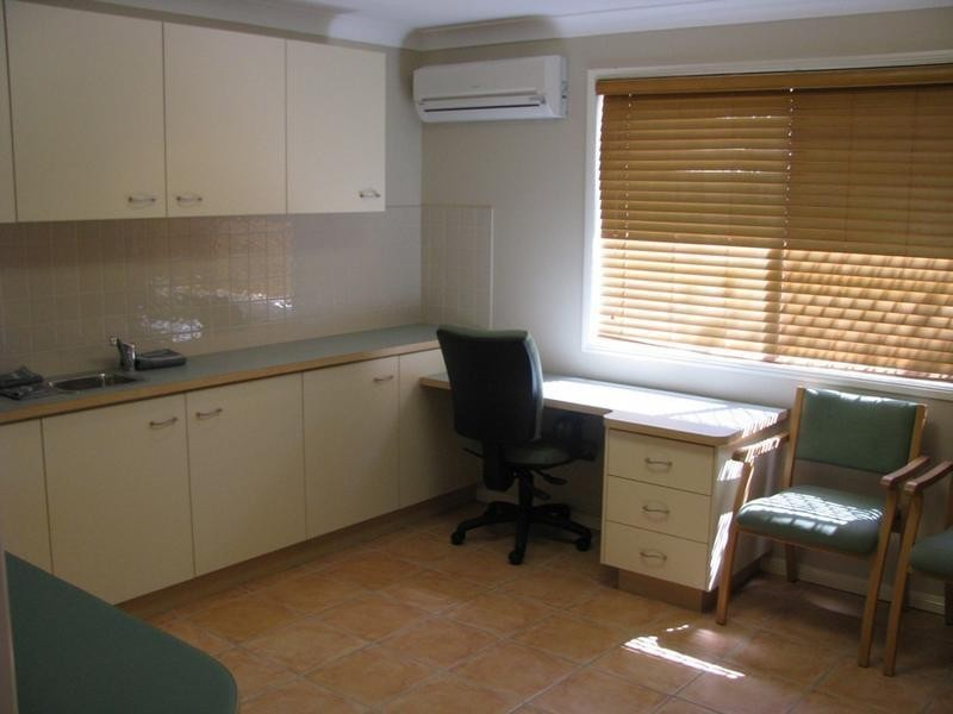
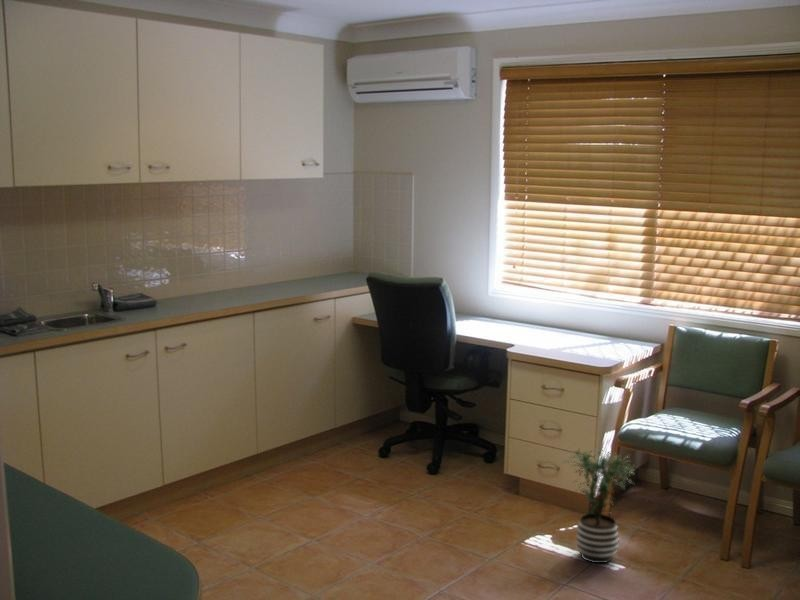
+ potted plant [562,446,635,564]
